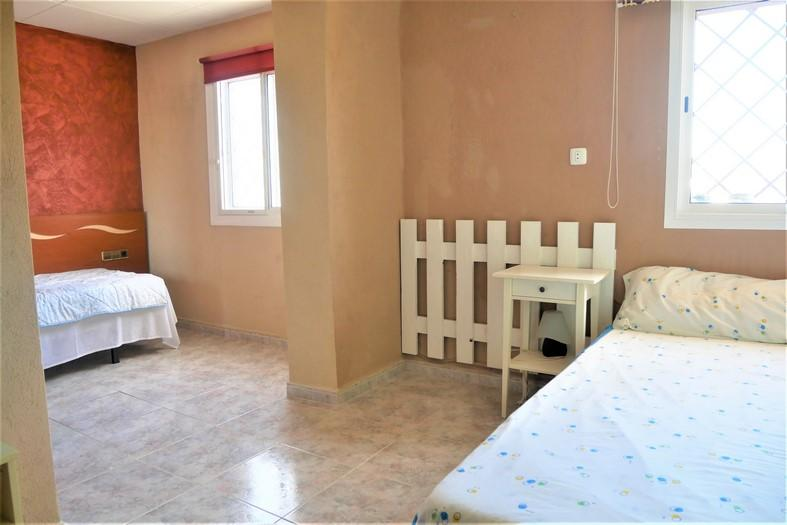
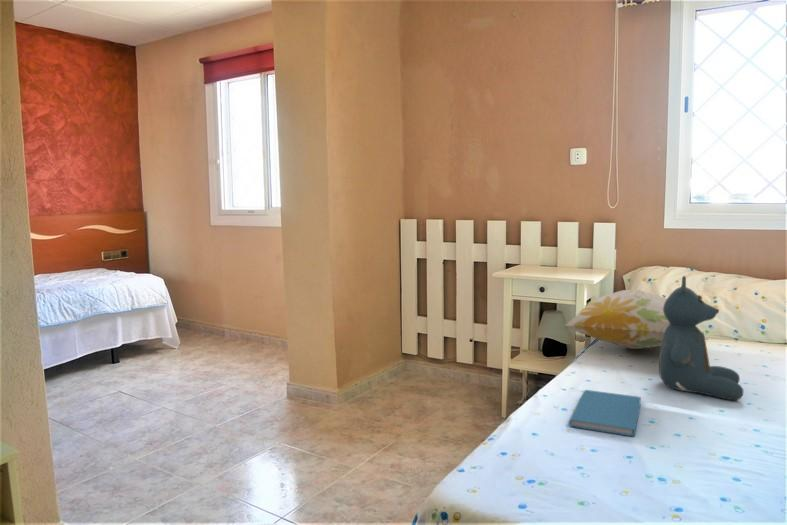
+ teddy bear [658,275,744,401]
+ decorative pillow [564,289,670,350]
+ book [568,389,642,437]
